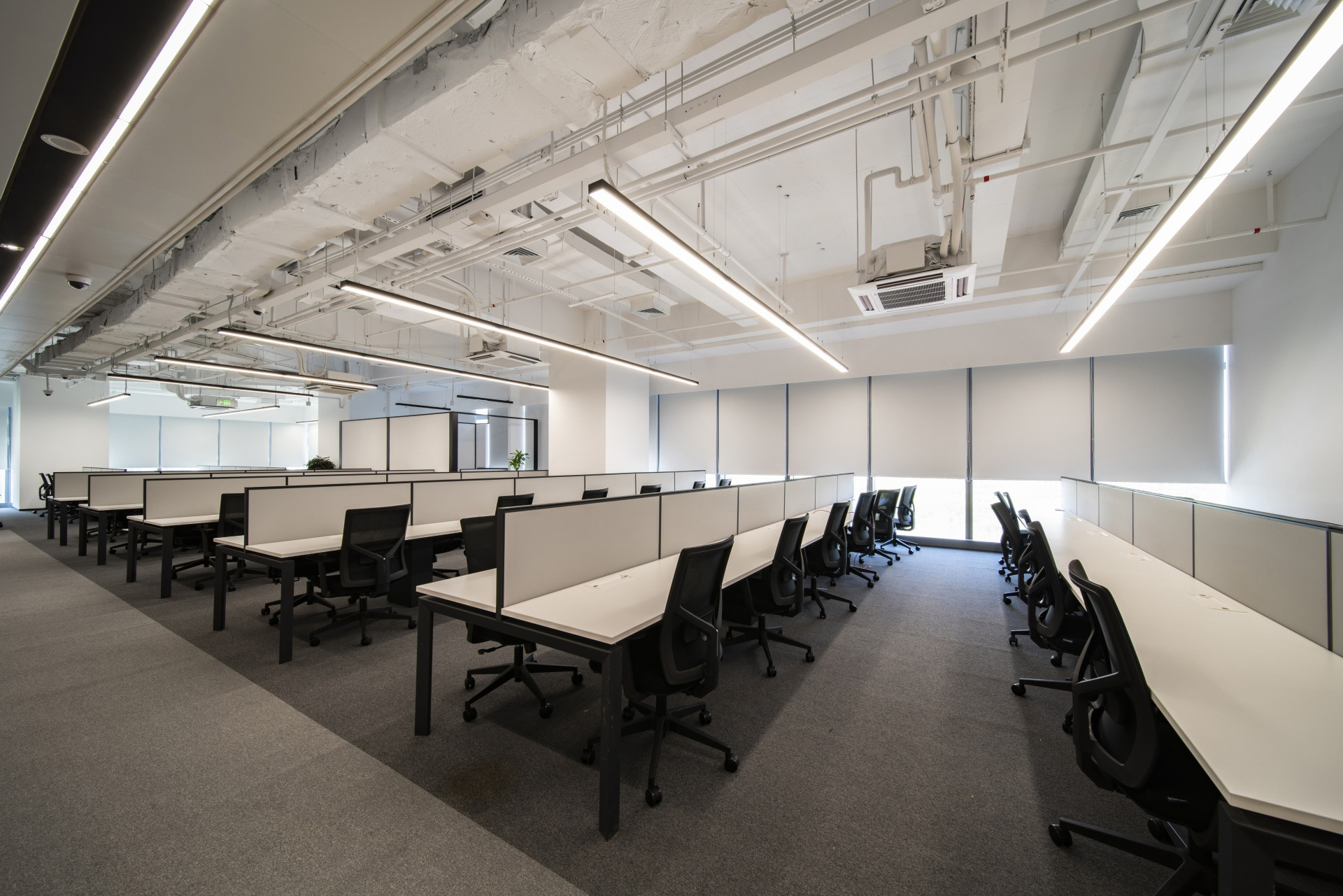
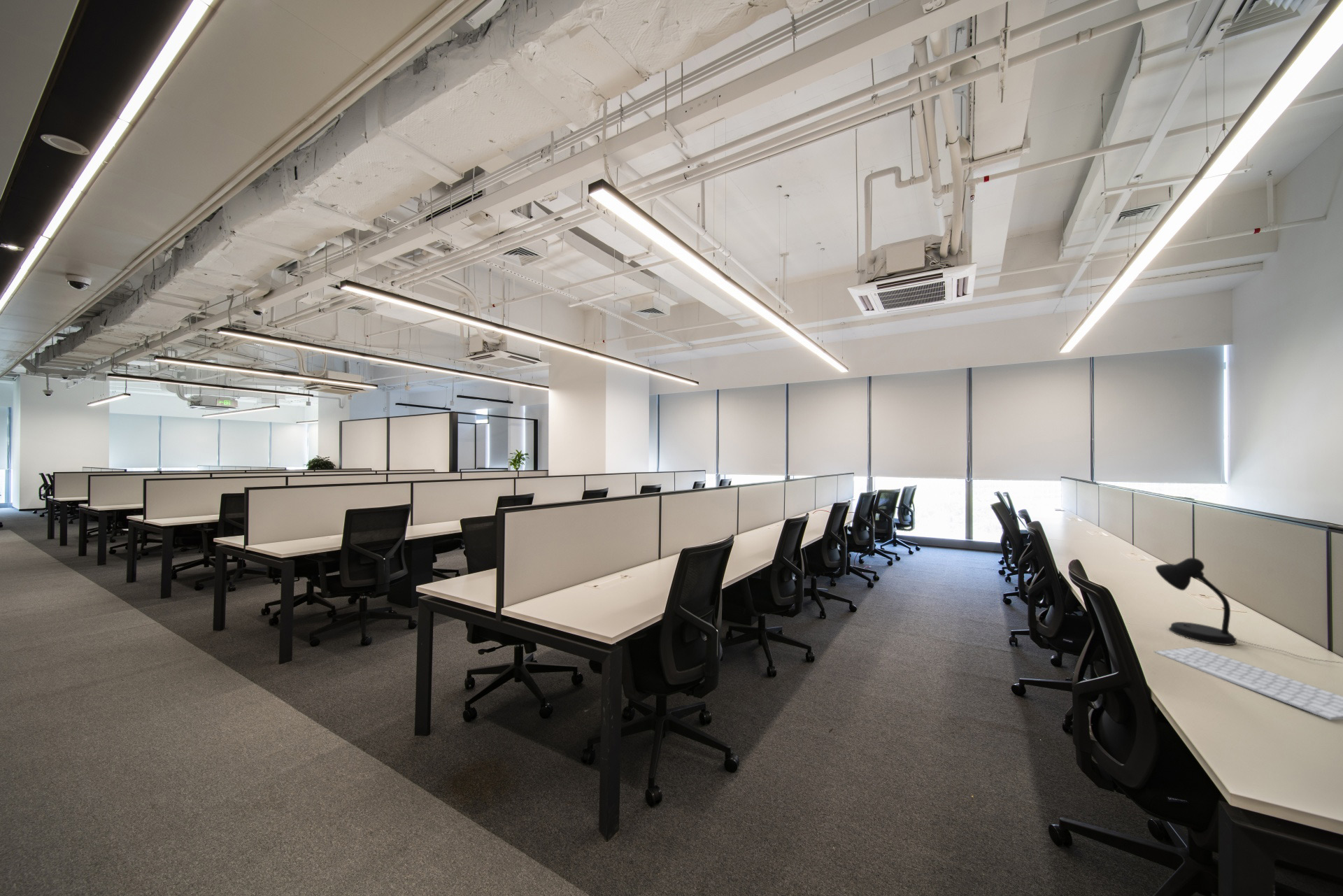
+ desk lamp [1155,557,1343,664]
+ computer keyboard [1153,646,1343,720]
